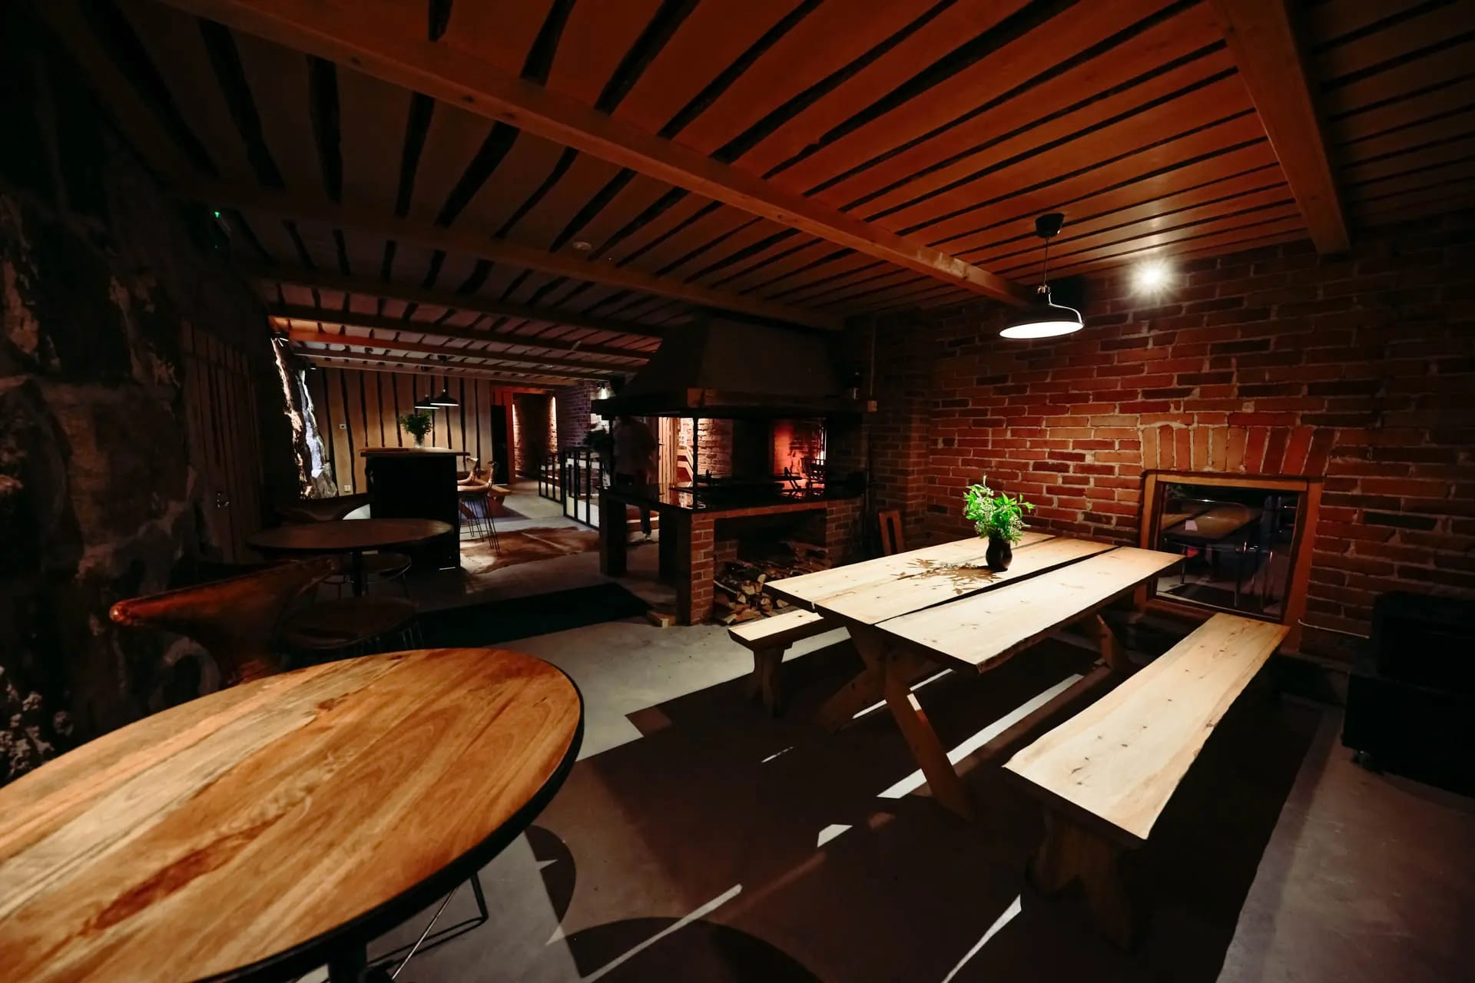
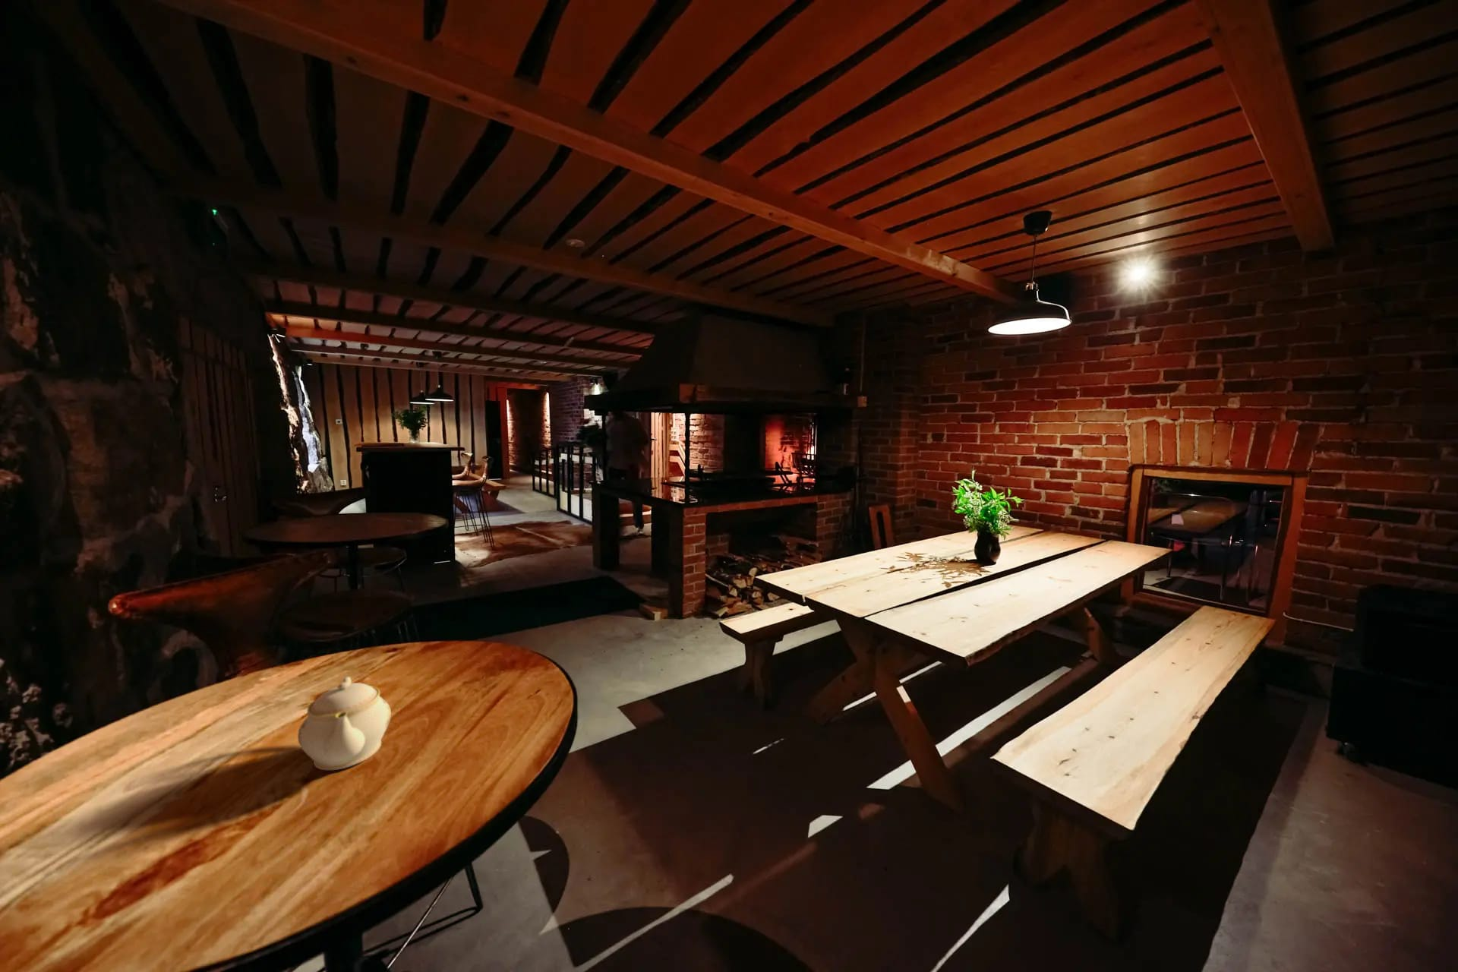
+ teapot [297,676,392,770]
